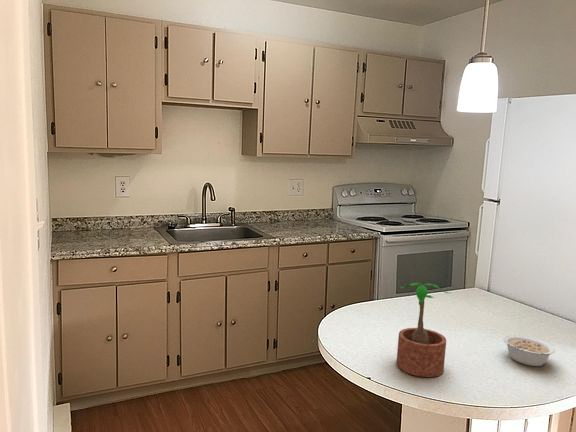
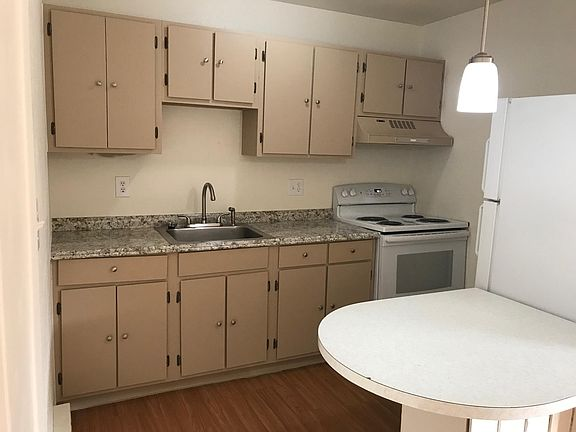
- potted plant [396,281,451,378]
- legume [502,334,556,367]
